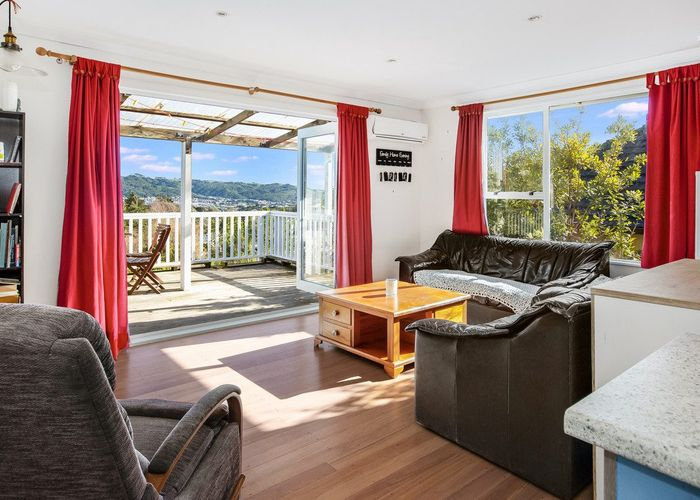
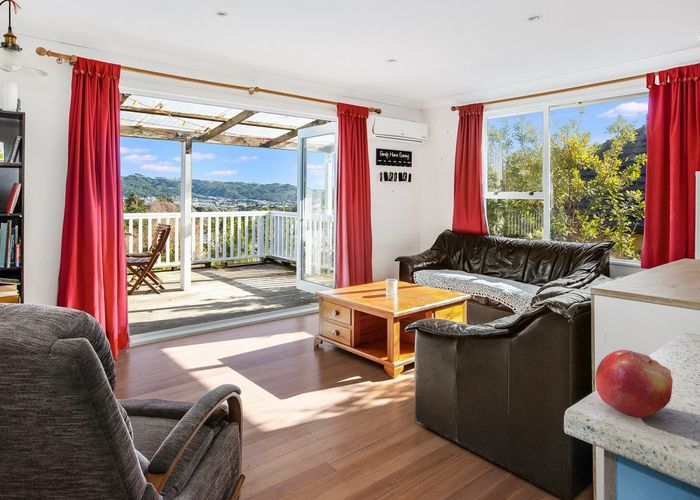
+ fruit [594,349,674,419]
